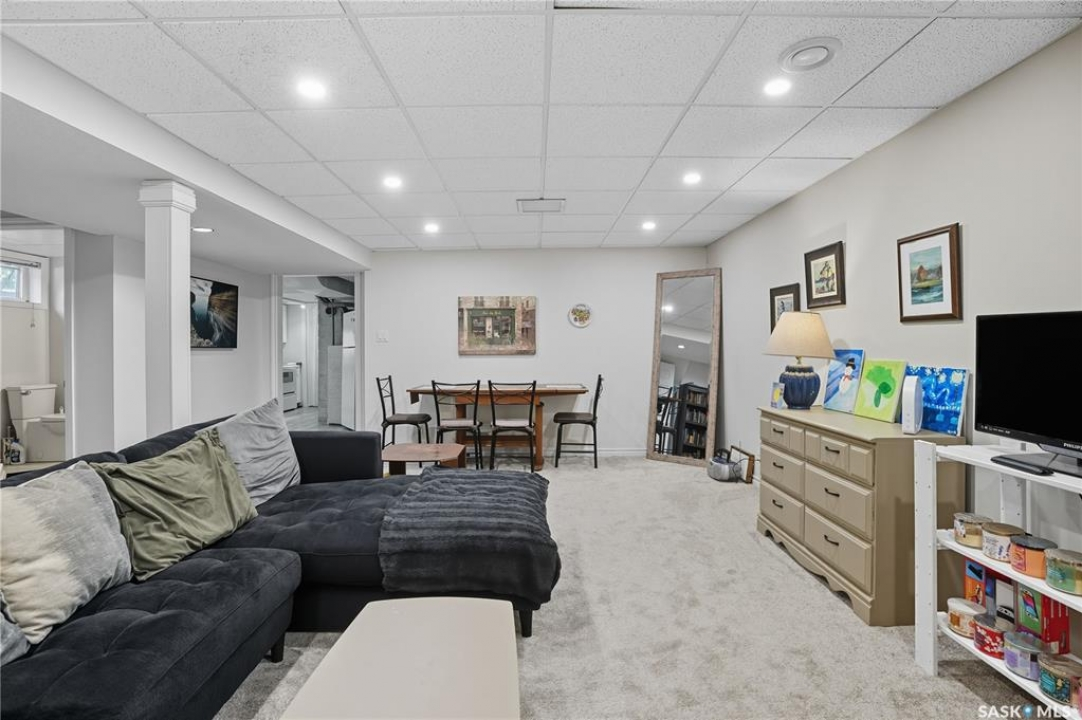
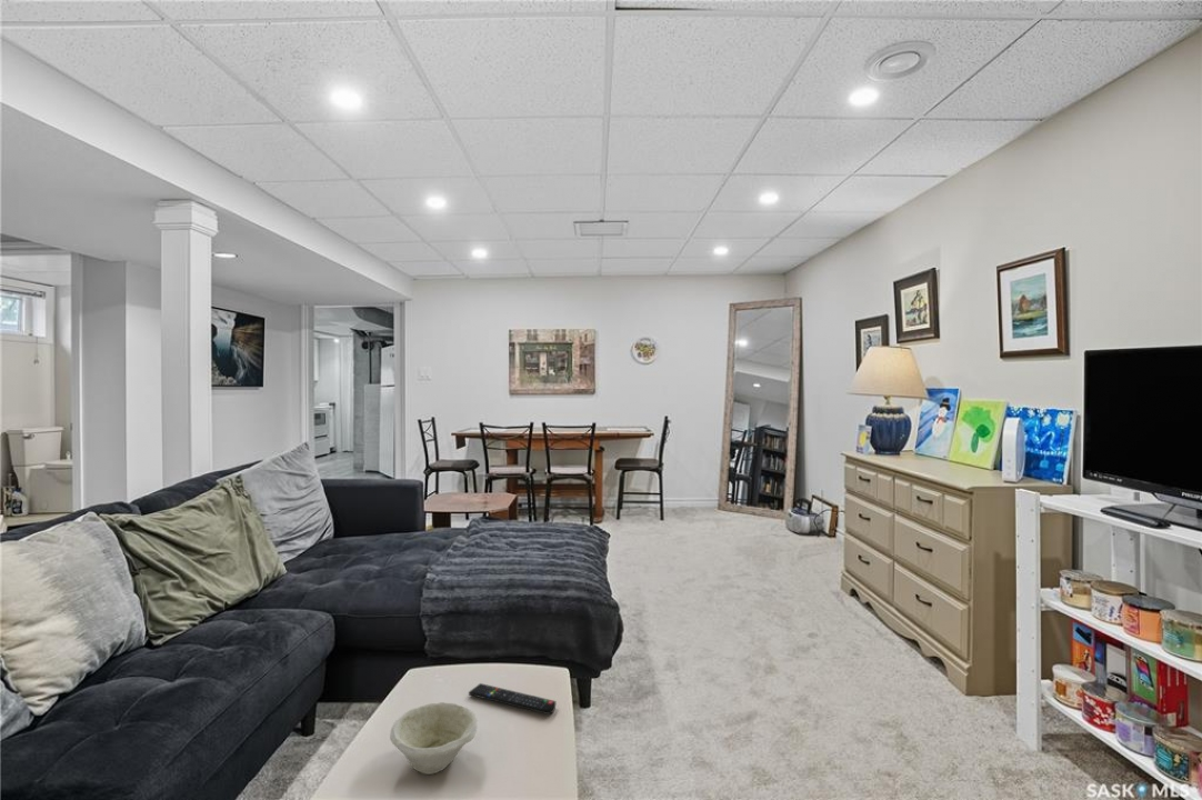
+ bowl [389,701,479,776]
+ remote control [468,682,557,716]
